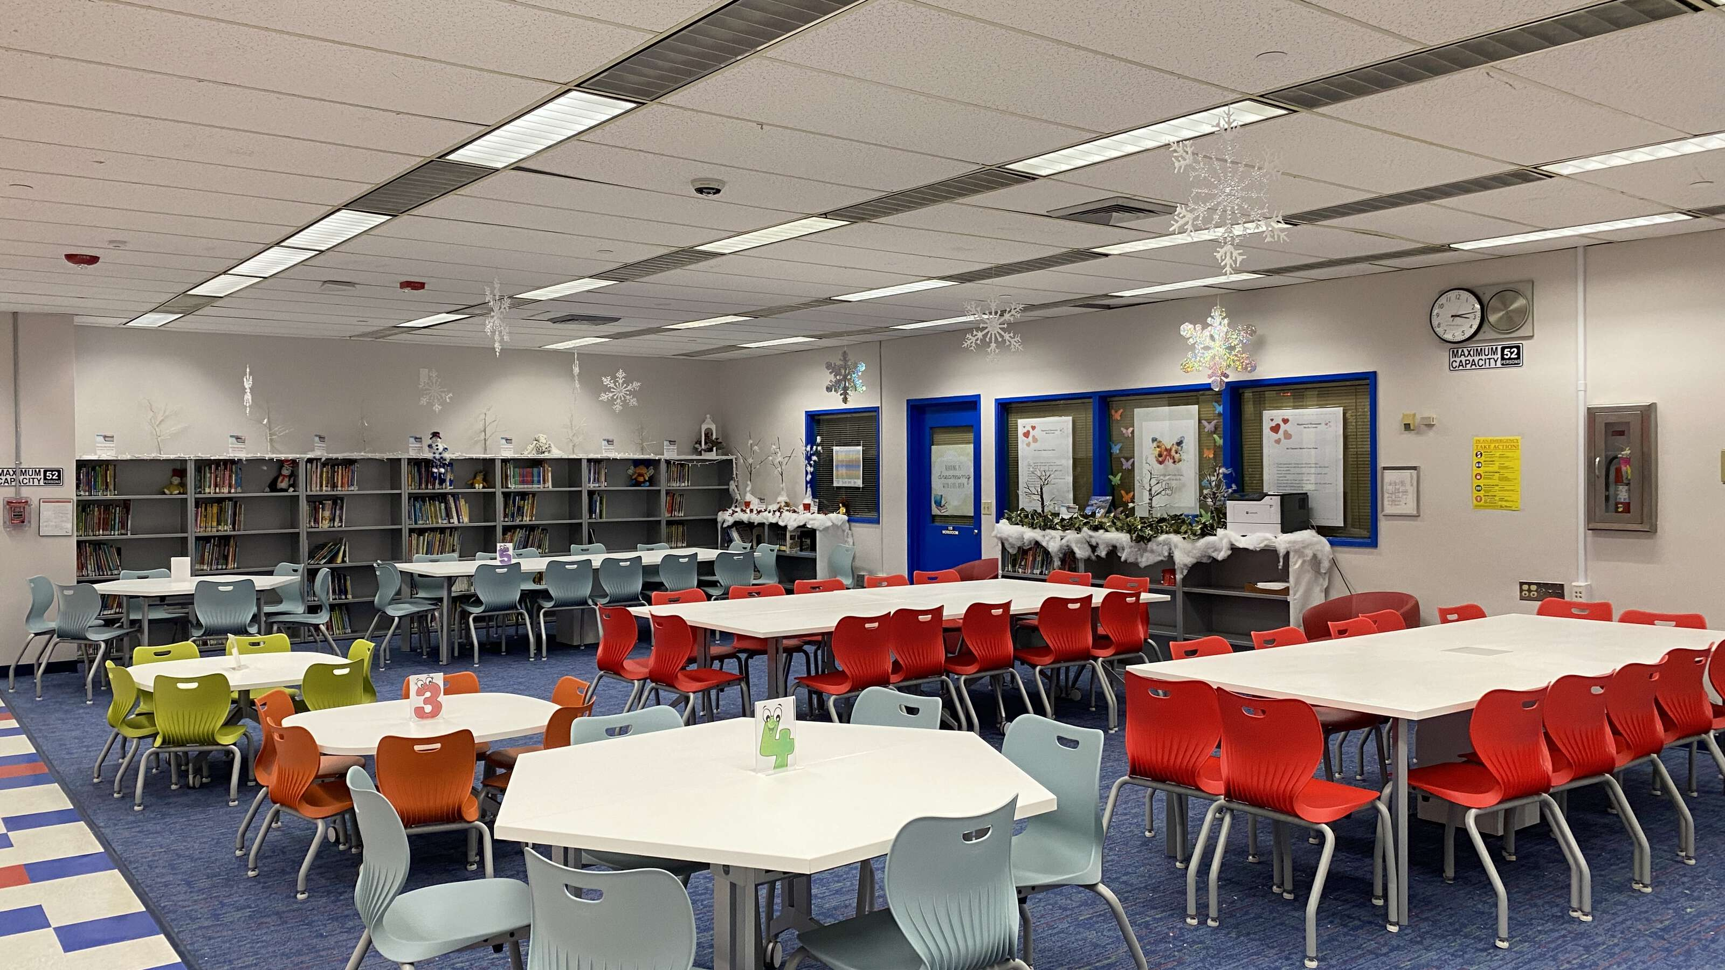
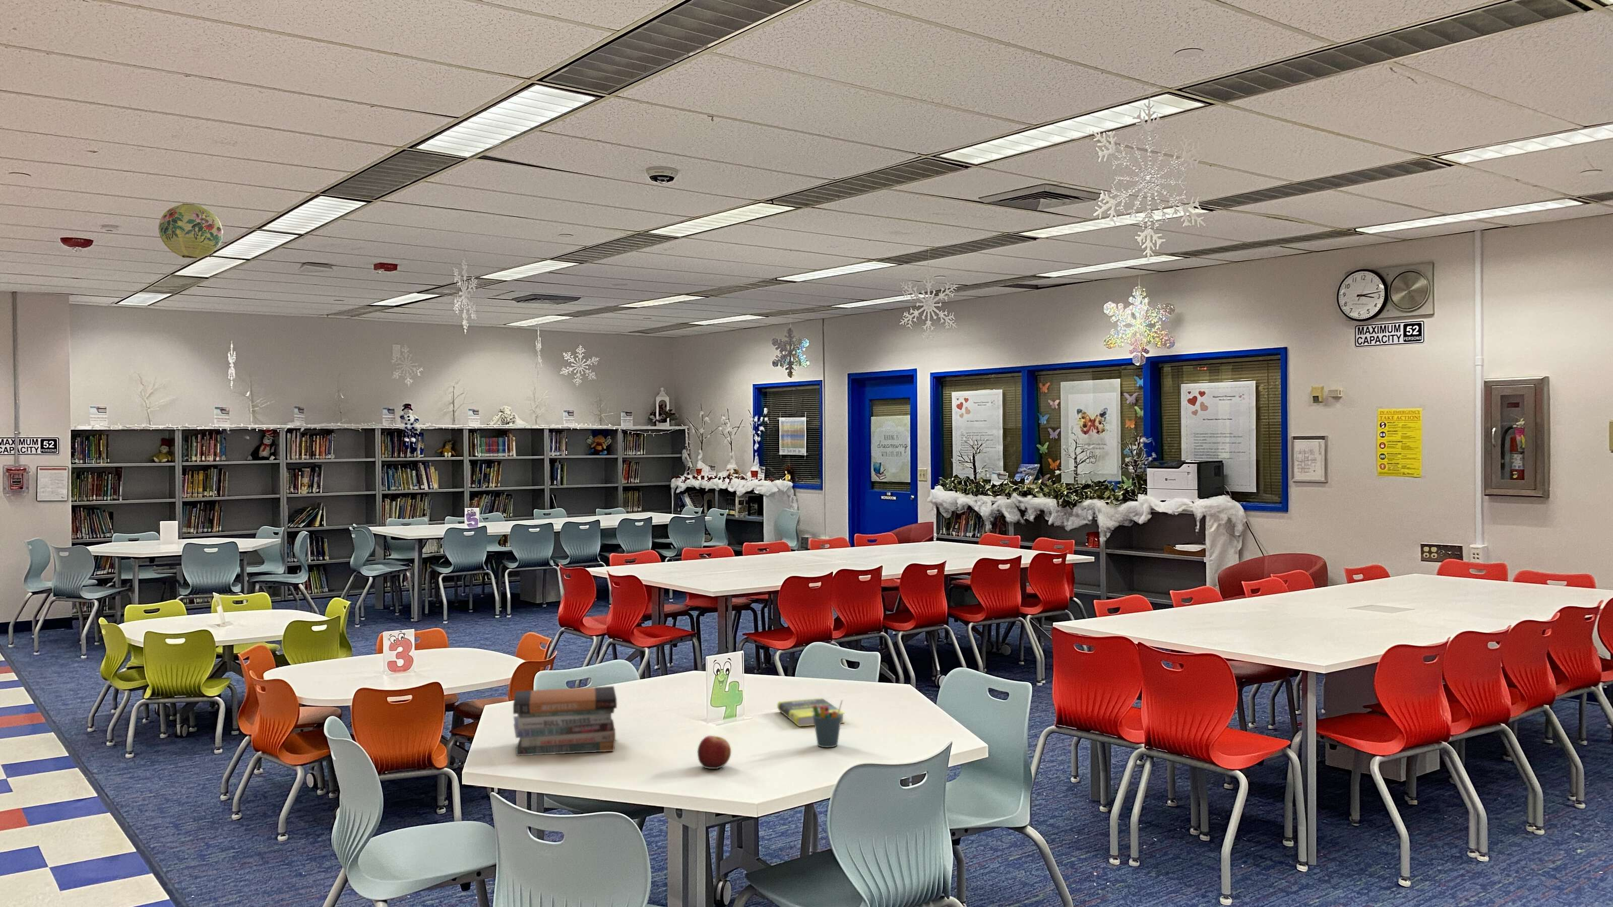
+ pen holder [812,699,843,748]
+ apple [697,735,731,770]
+ book stack [513,686,617,756]
+ paper lantern [157,203,224,259]
+ book [777,698,845,728]
